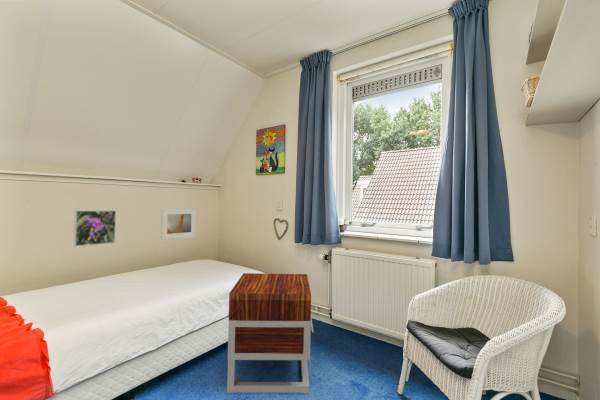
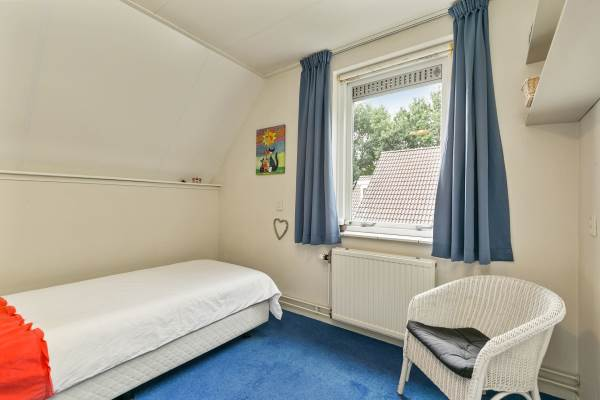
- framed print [160,208,197,241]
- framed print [73,209,117,247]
- nightstand [226,272,315,394]
